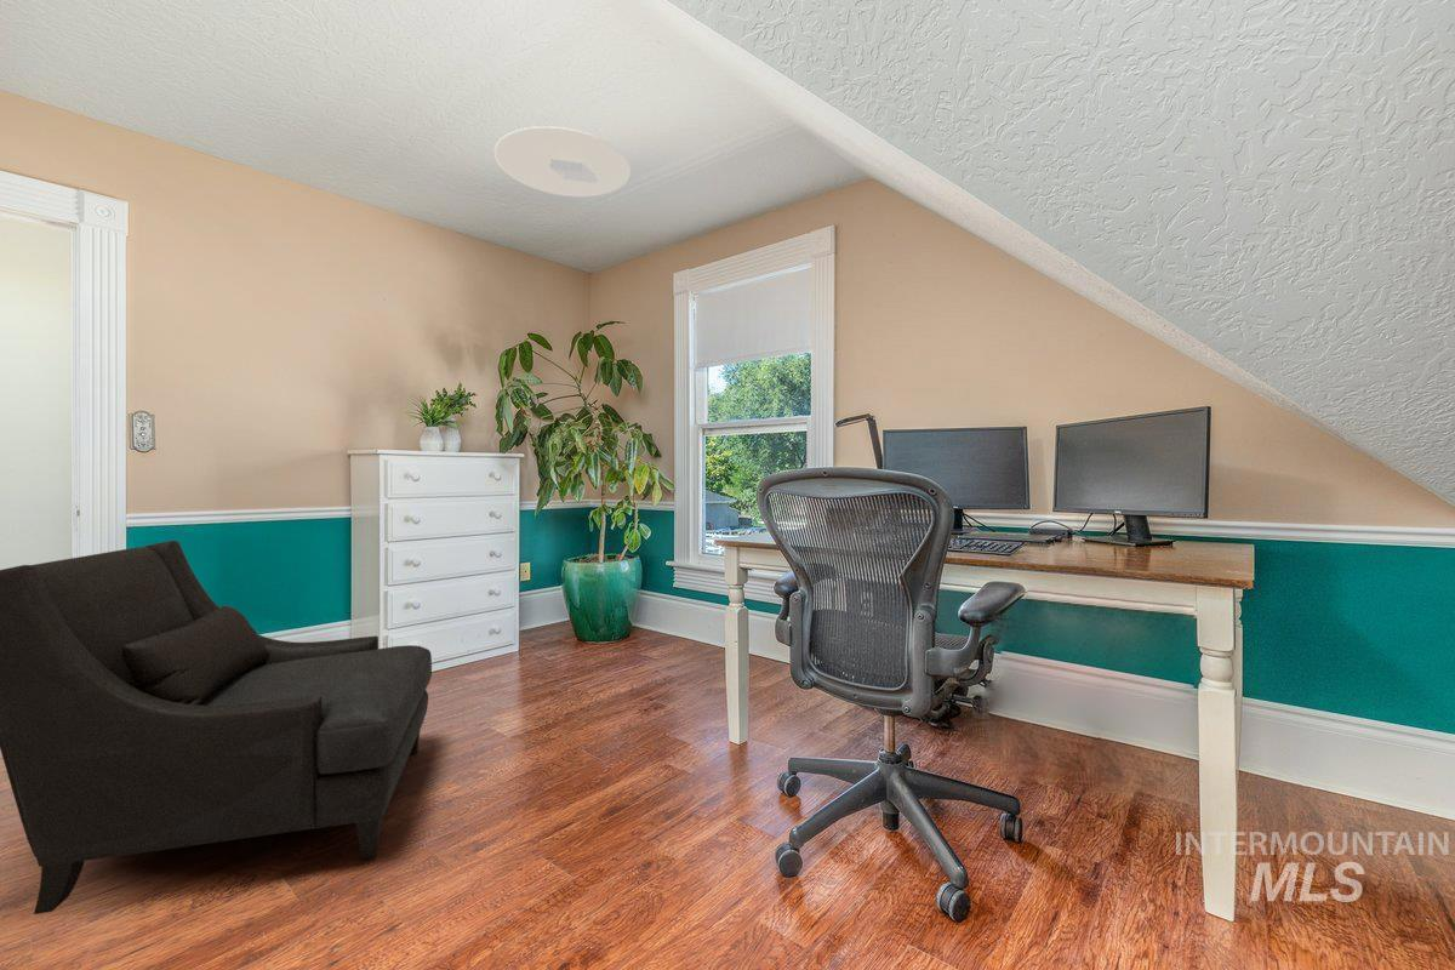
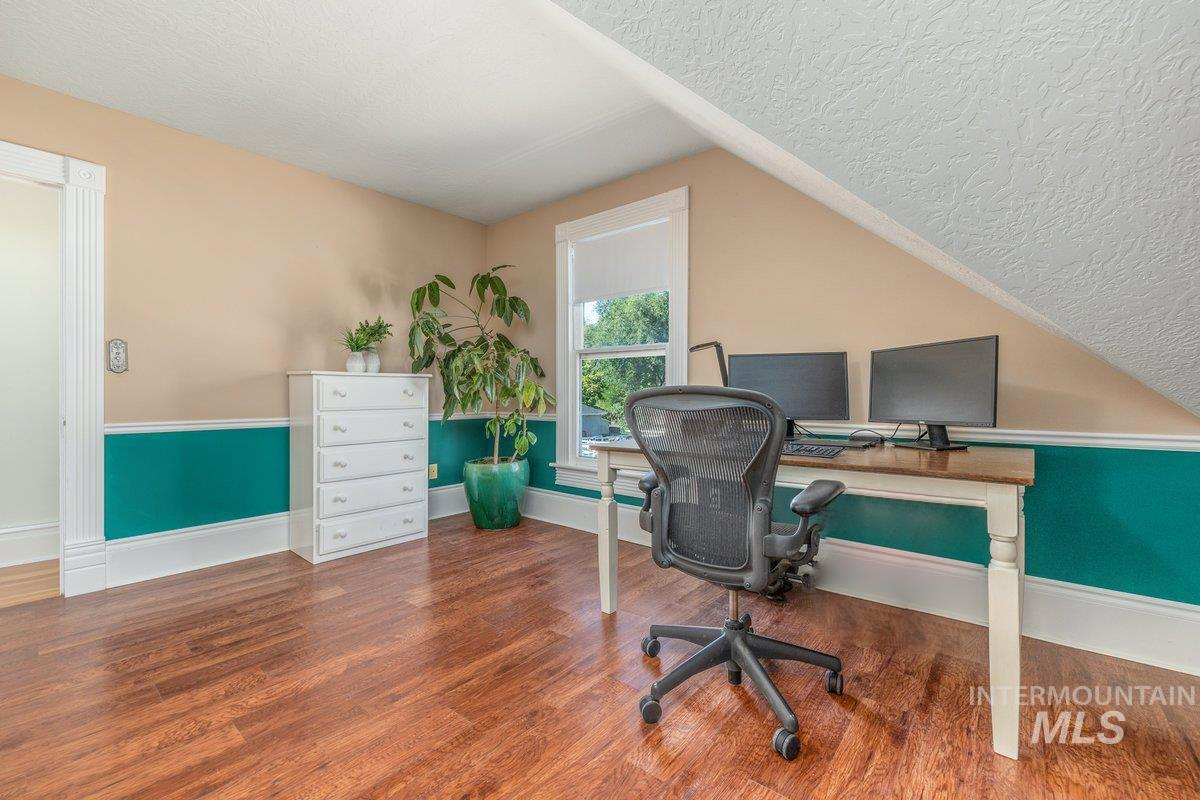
- armchair [0,540,433,915]
- ceiling light [493,125,632,198]
